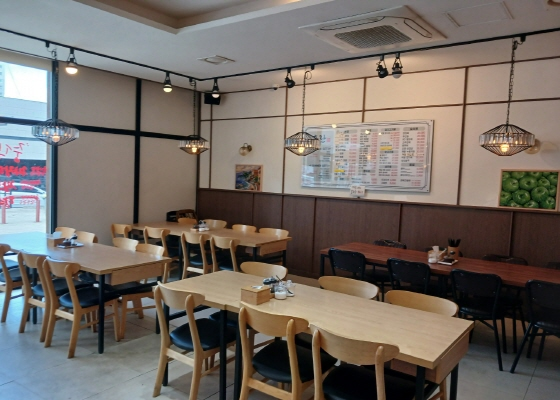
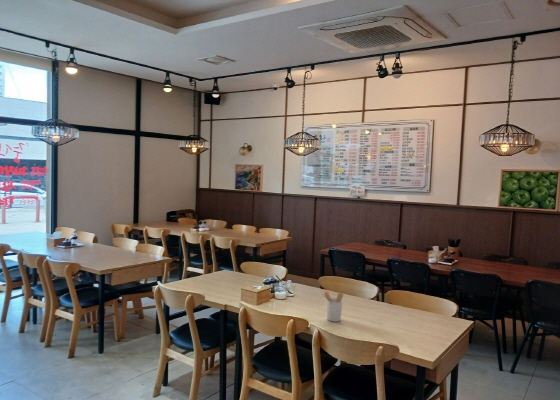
+ utensil holder [320,291,344,323]
